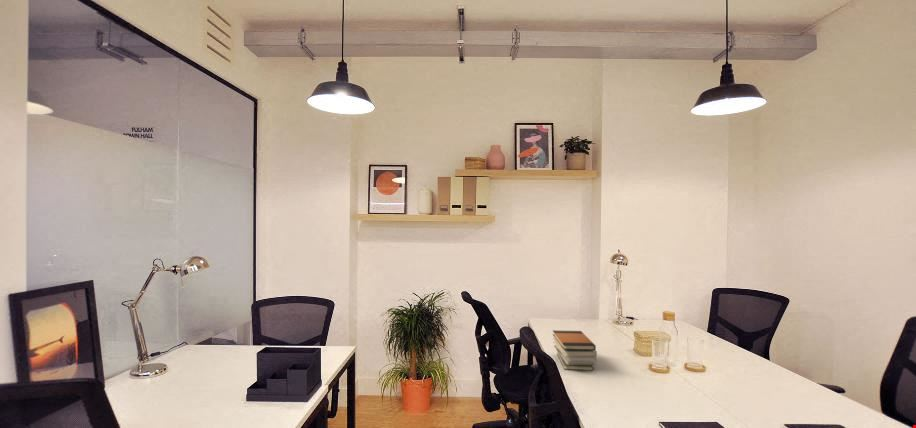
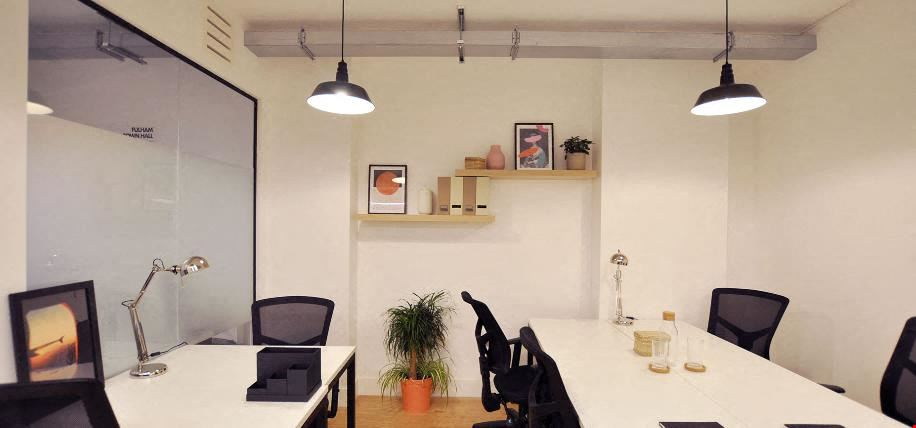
- book stack [552,329,598,372]
